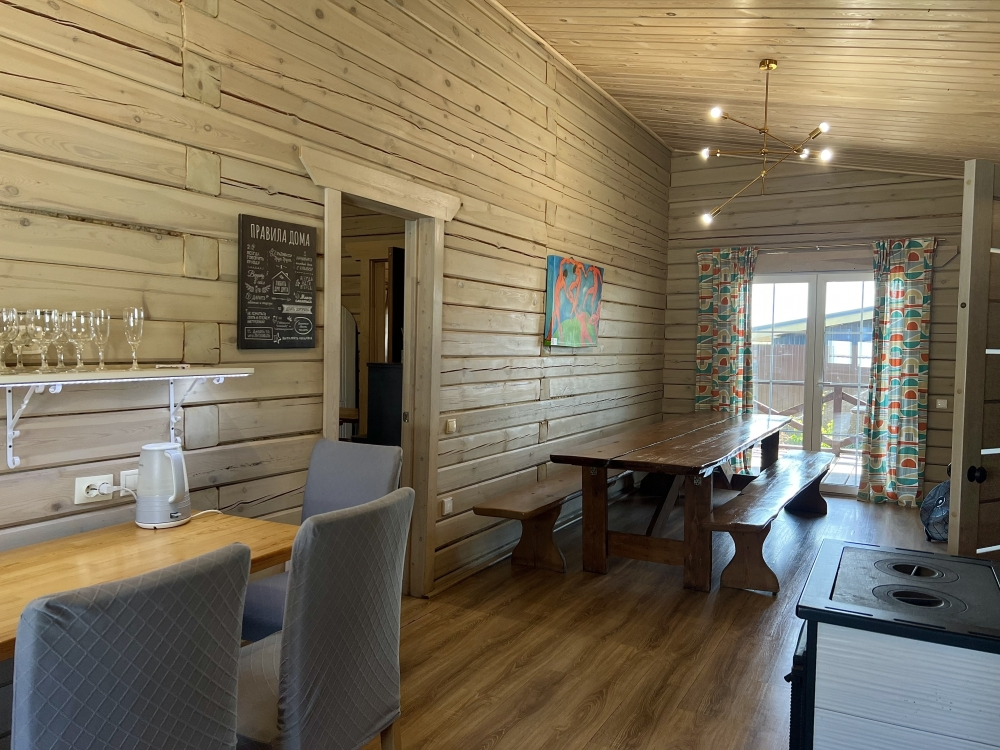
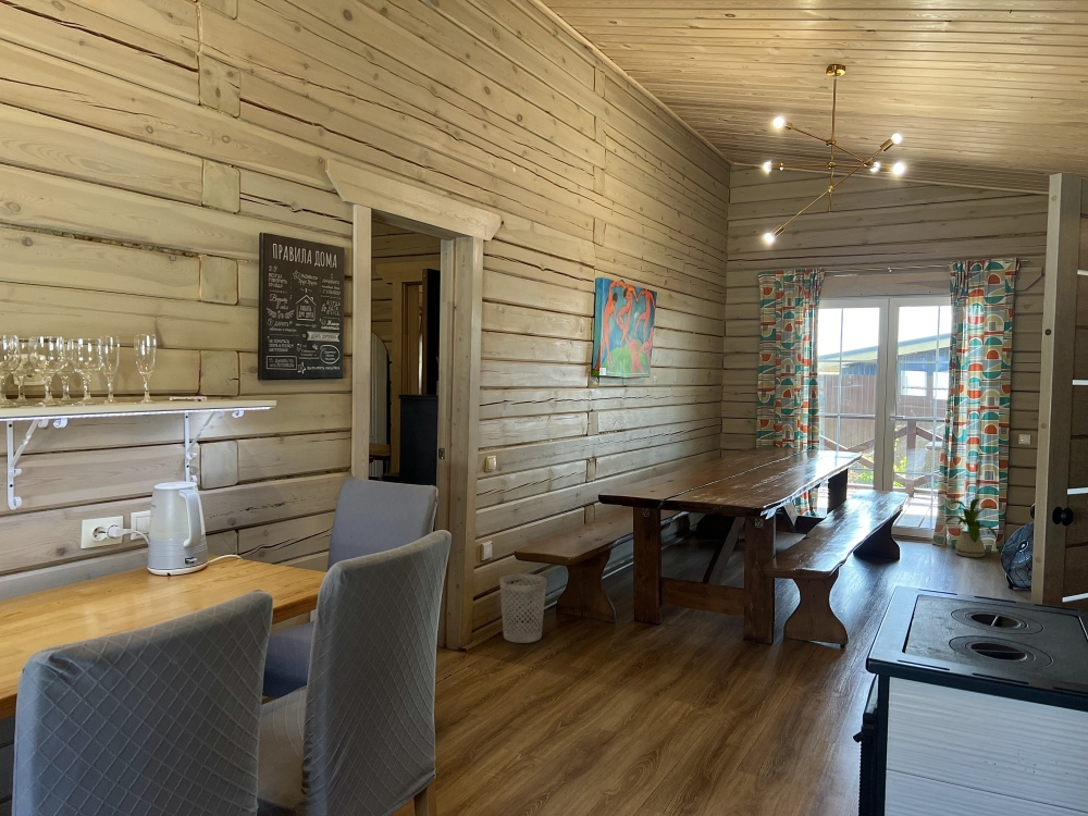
+ house plant [943,497,1004,558]
+ wastebasket [498,572,547,644]
